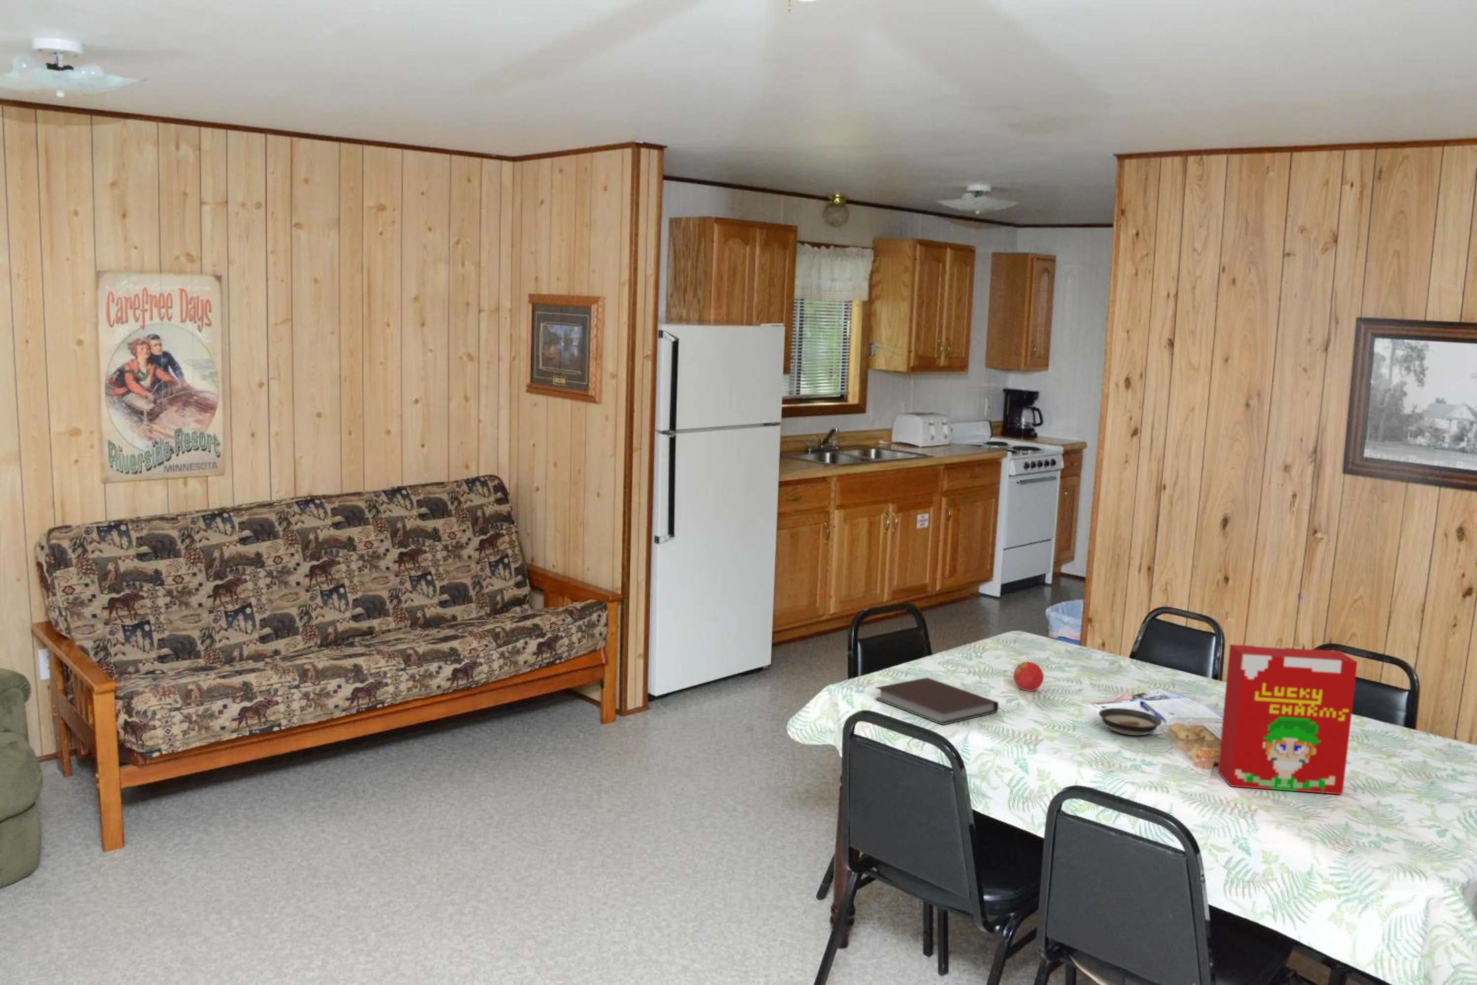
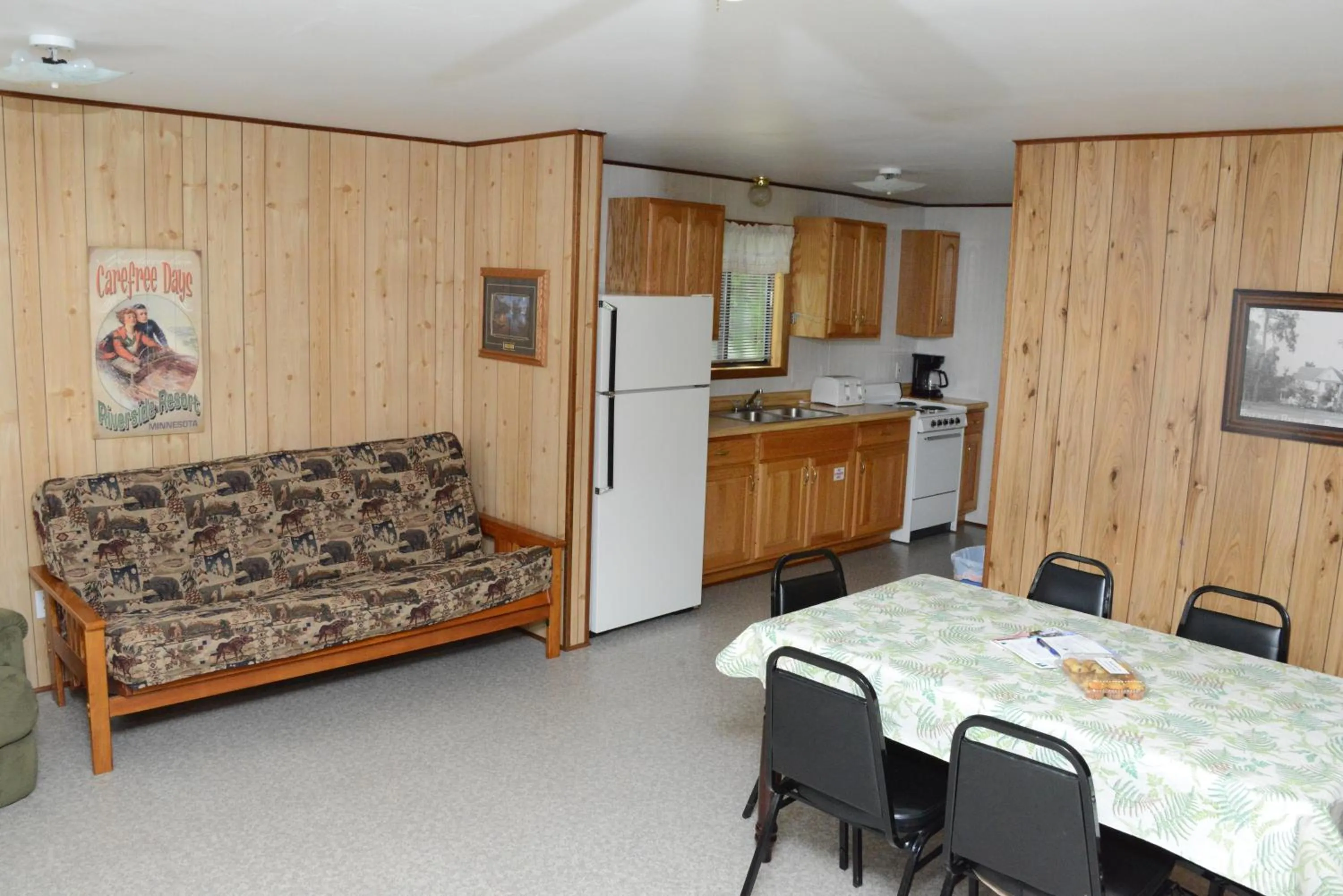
- saucer [1099,708,1162,737]
- notebook [873,677,999,726]
- cereal box [1217,644,1358,795]
- fruit [1013,662,1045,691]
